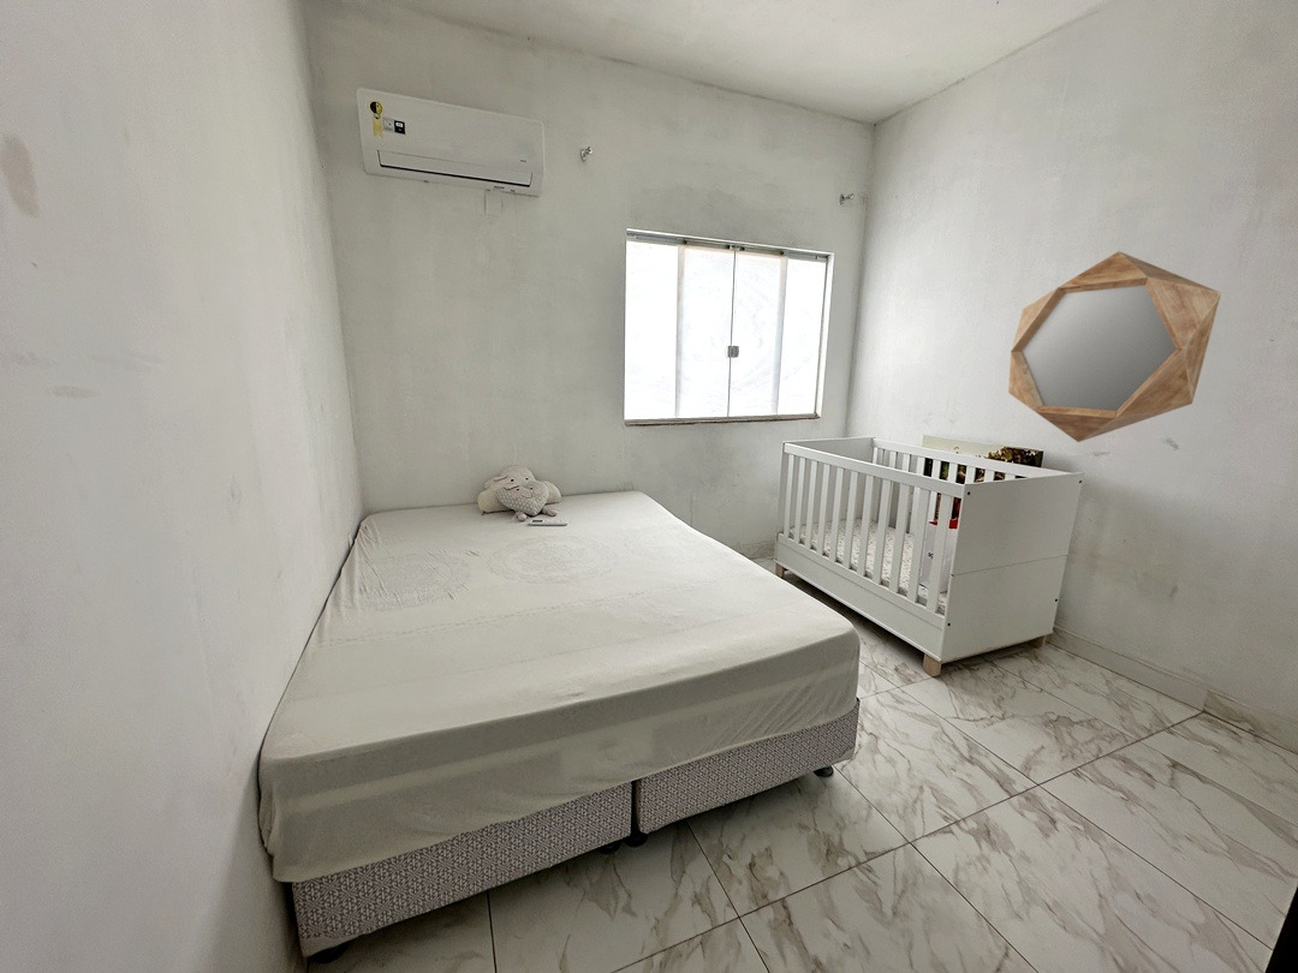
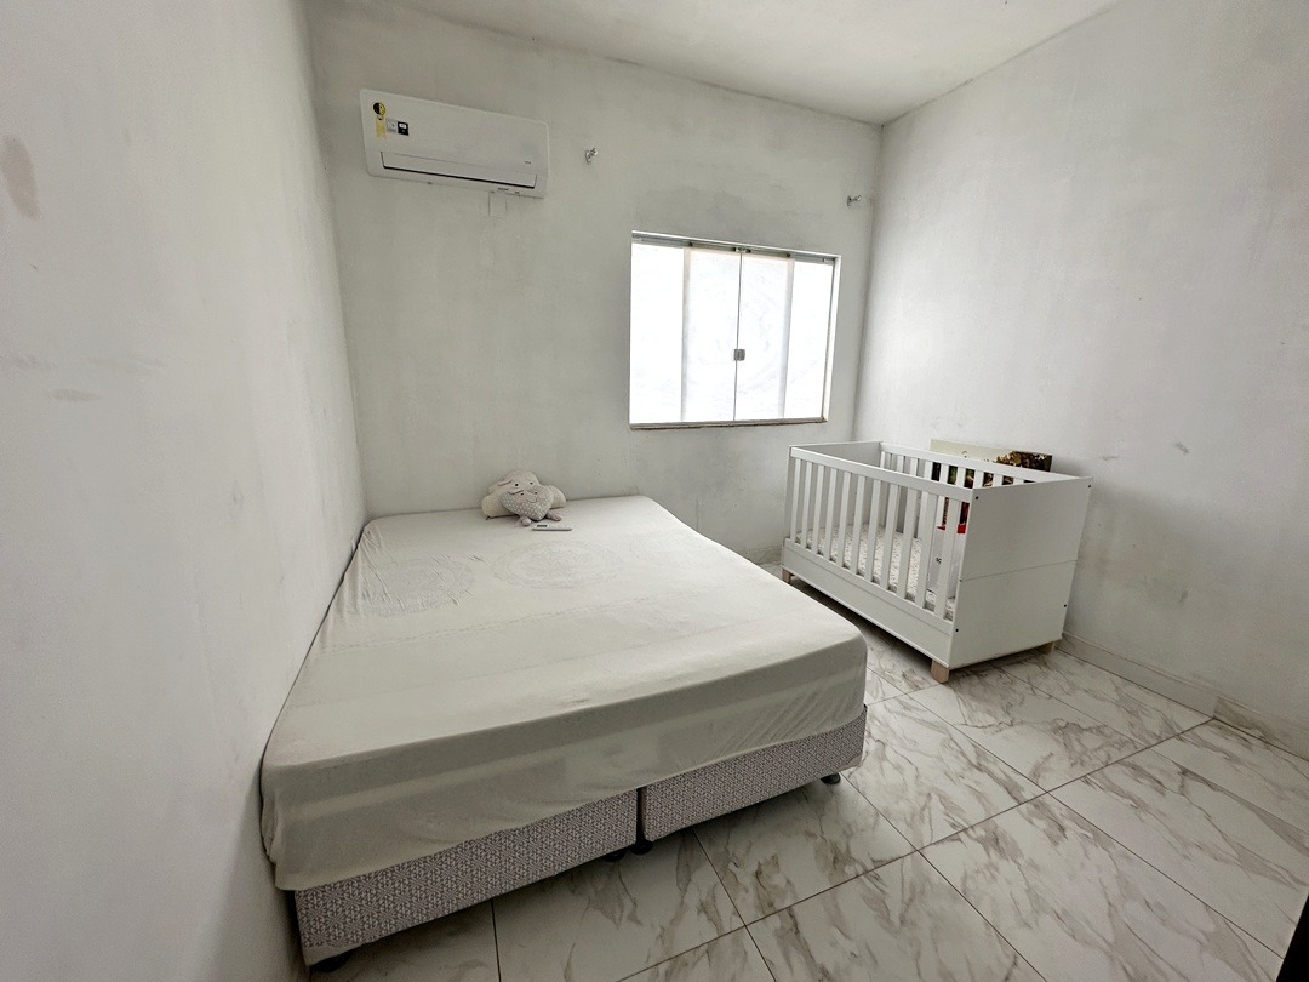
- home mirror [1007,250,1222,443]
